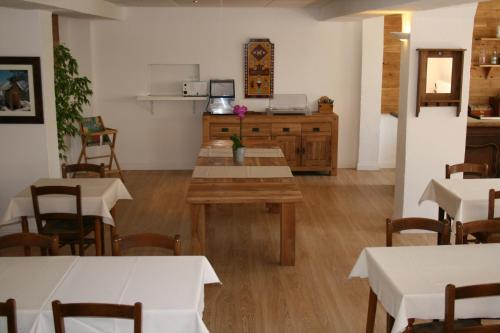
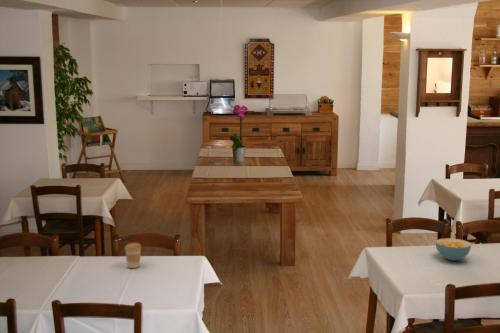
+ cereal bowl [435,237,472,262]
+ coffee cup [124,242,142,269]
